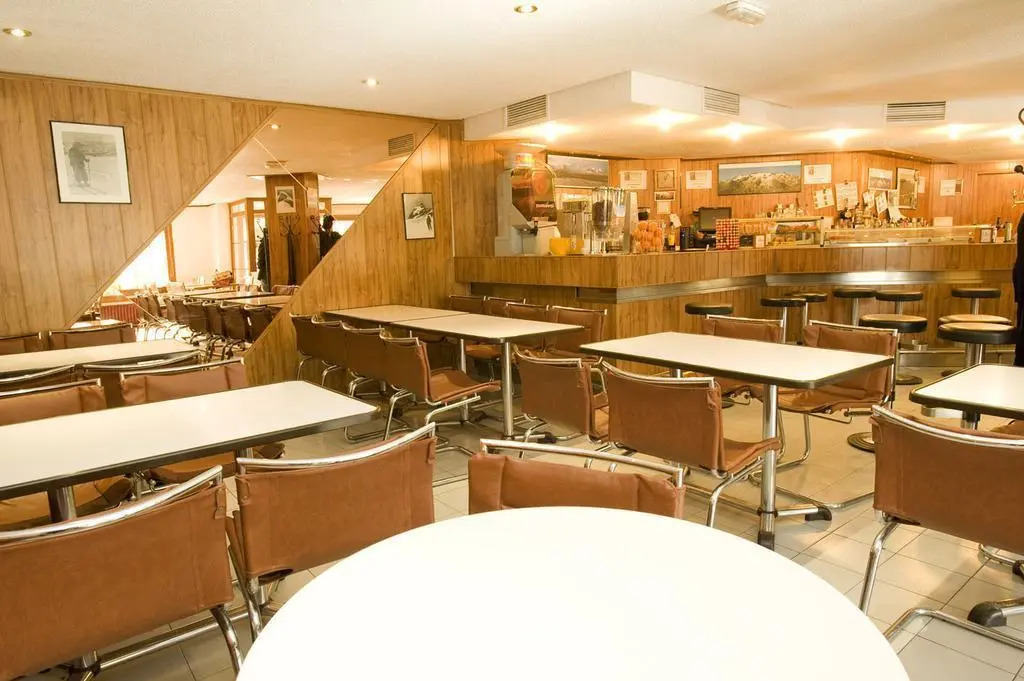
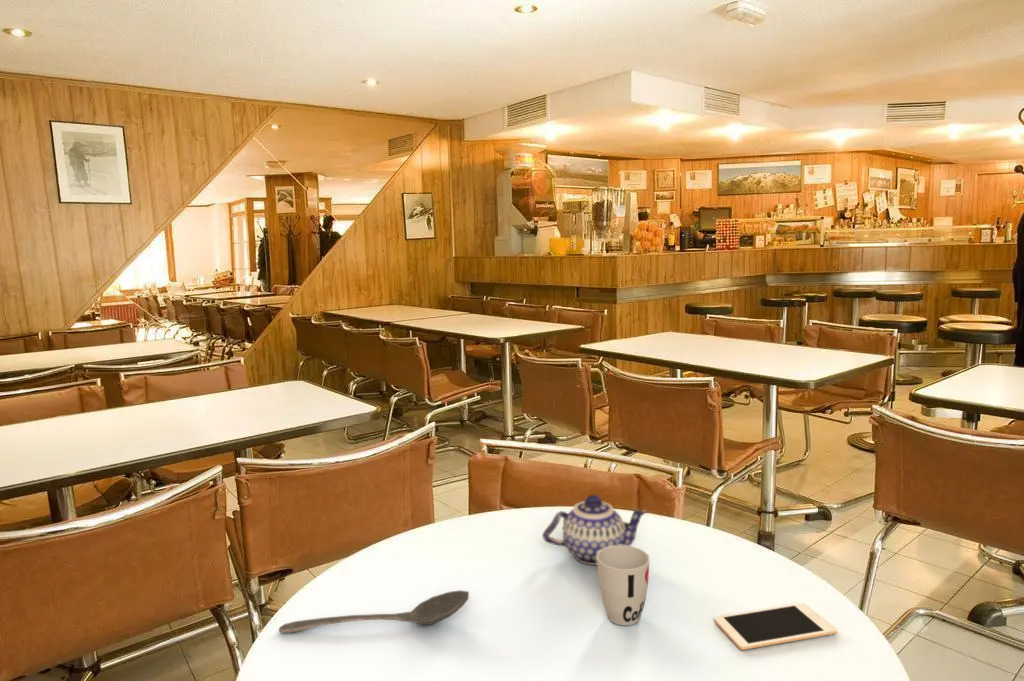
+ cell phone [714,602,838,651]
+ teapot [542,494,650,566]
+ stirrer [278,589,470,634]
+ cup [597,545,650,626]
